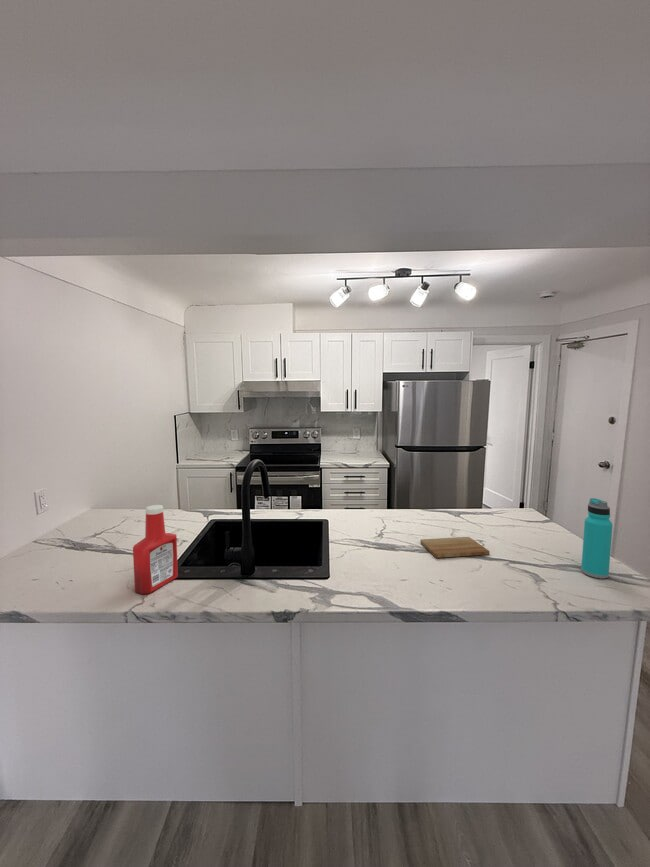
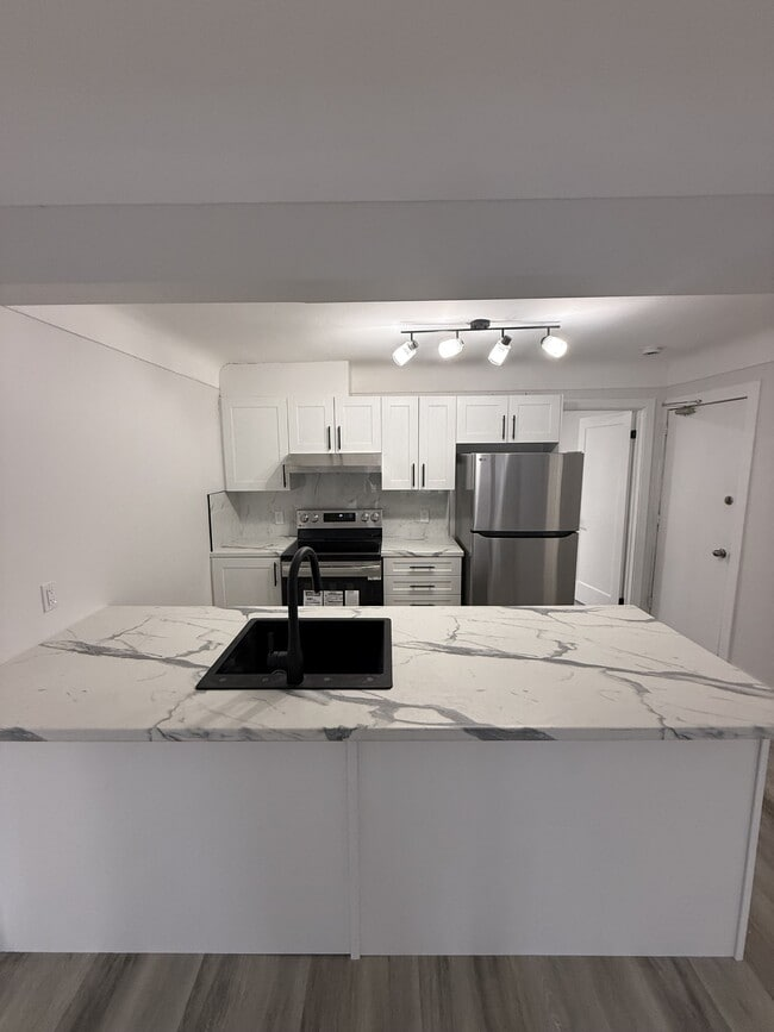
- cutting board [419,536,490,559]
- soap bottle [132,504,179,595]
- water bottle [580,497,614,579]
